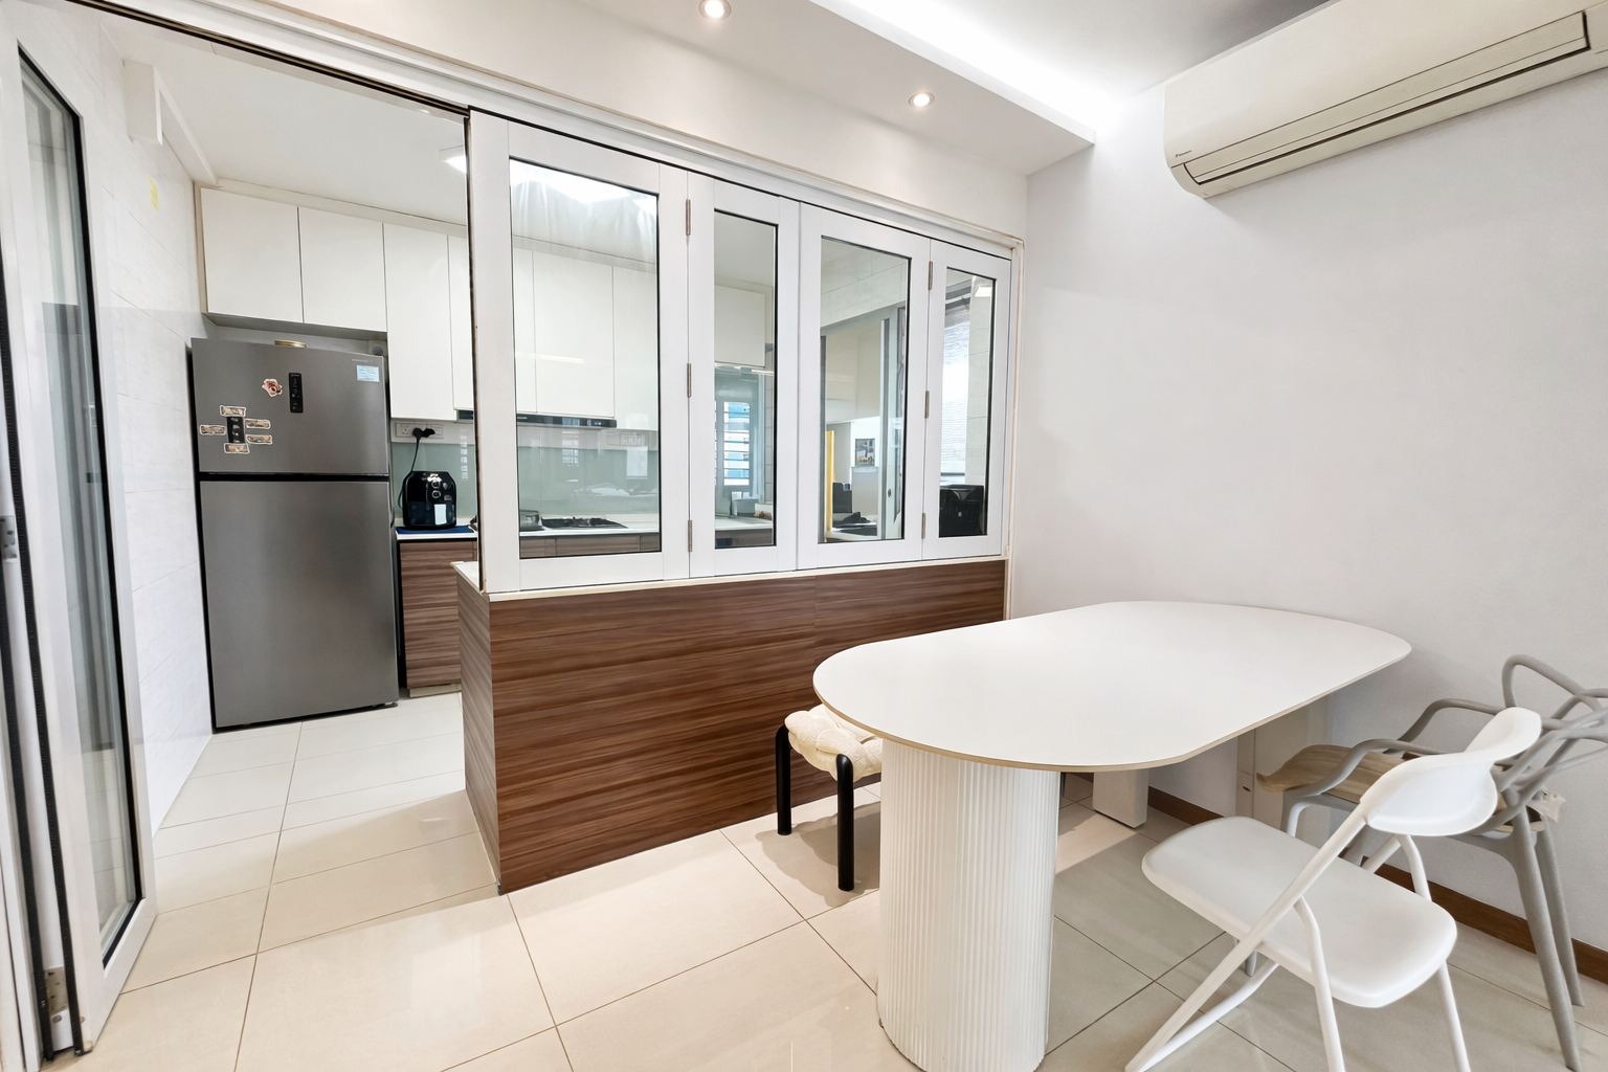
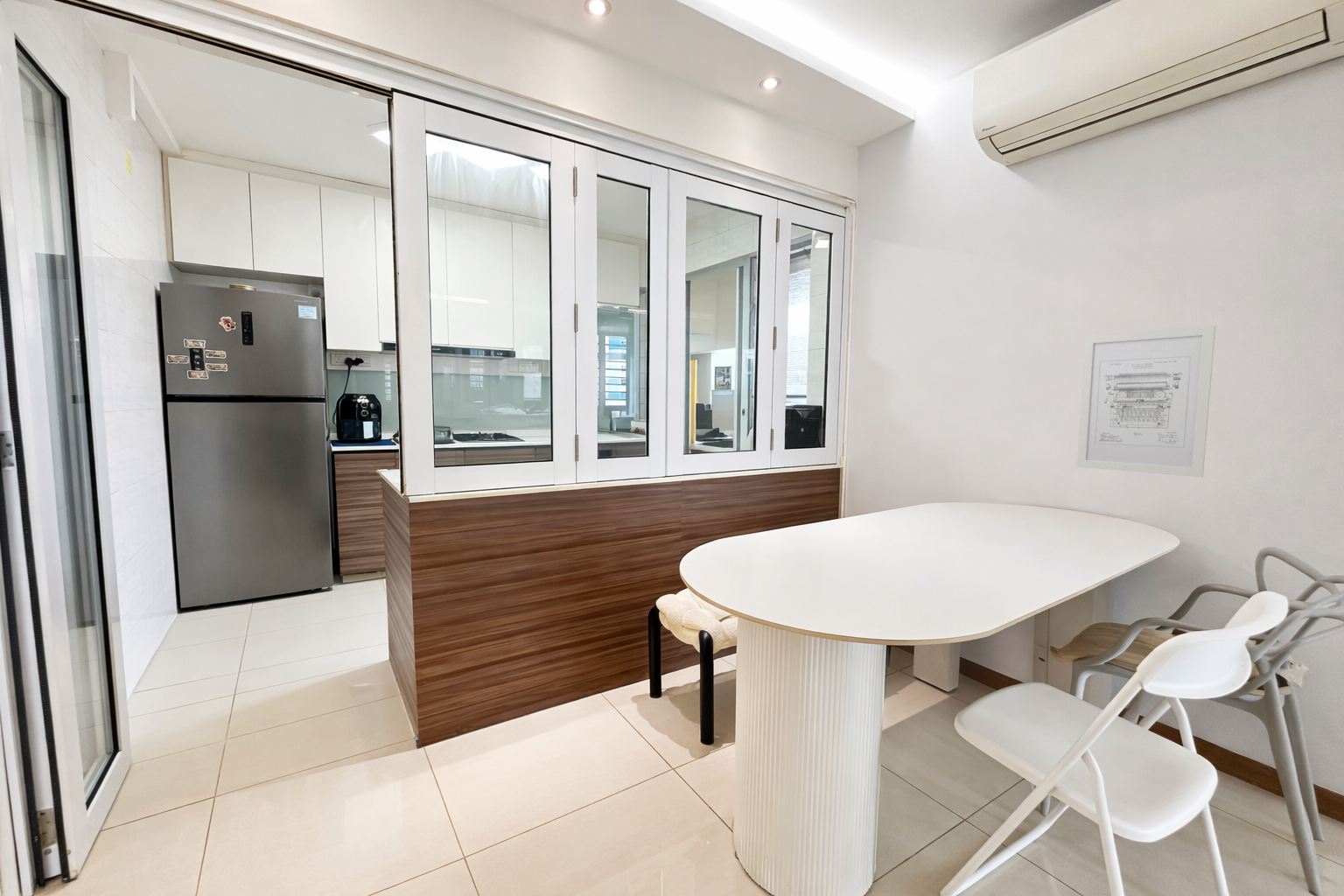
+ wall art [1075,325,1216,478]
